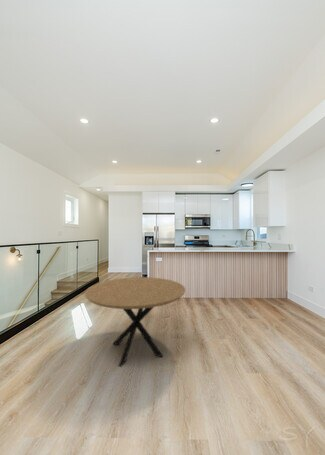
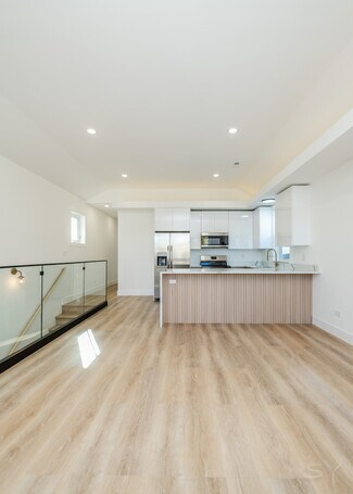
- dining table [84,276,186,368]
